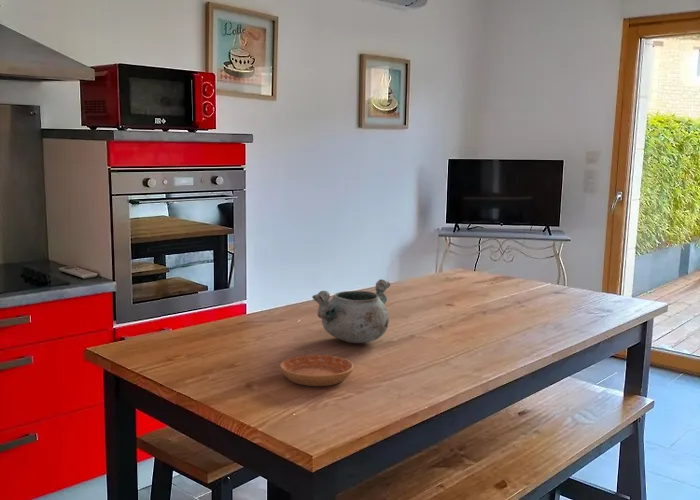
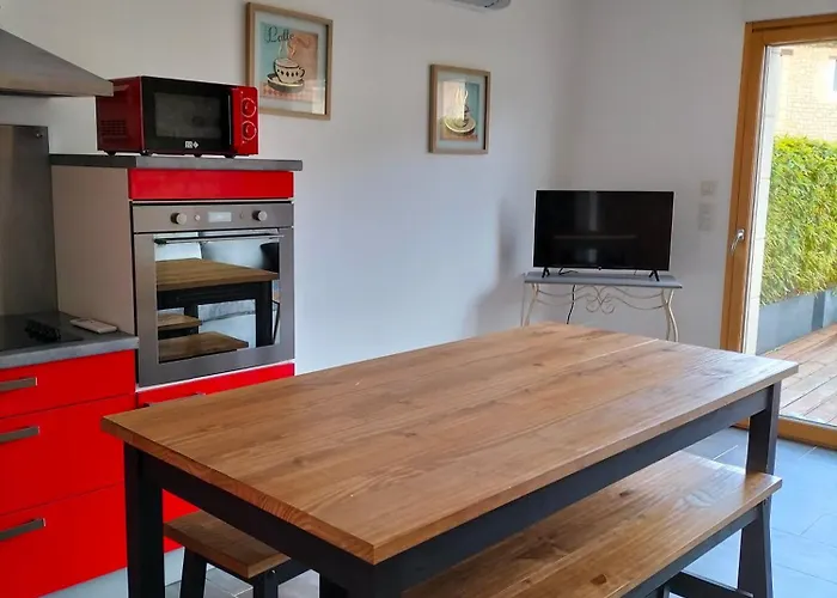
- saucer [279,354,354,387]
- decorative bowl [311,278,391,344]
